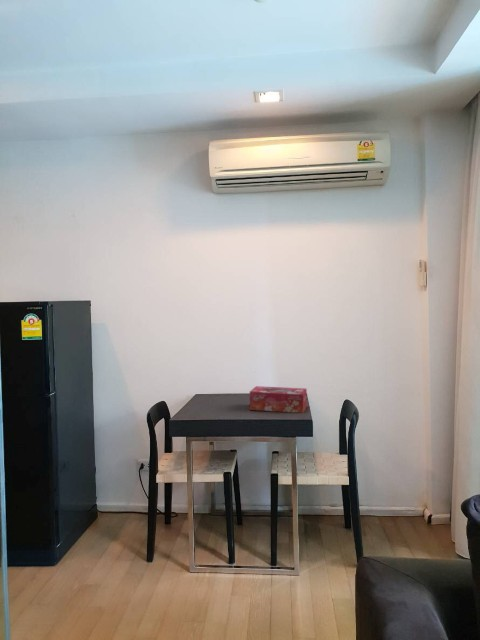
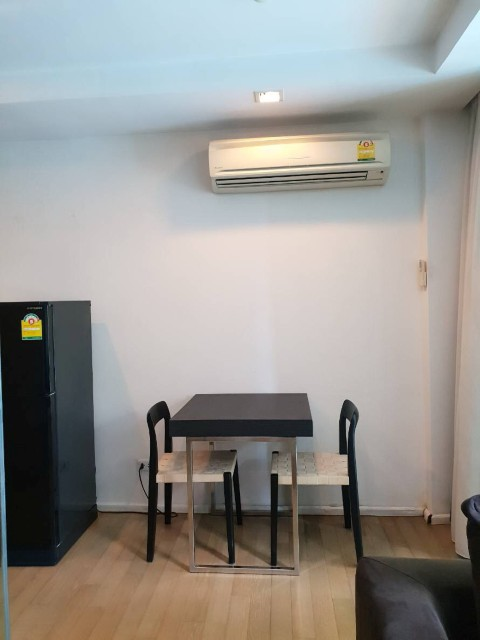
- tissue box [249,385,308,414]
